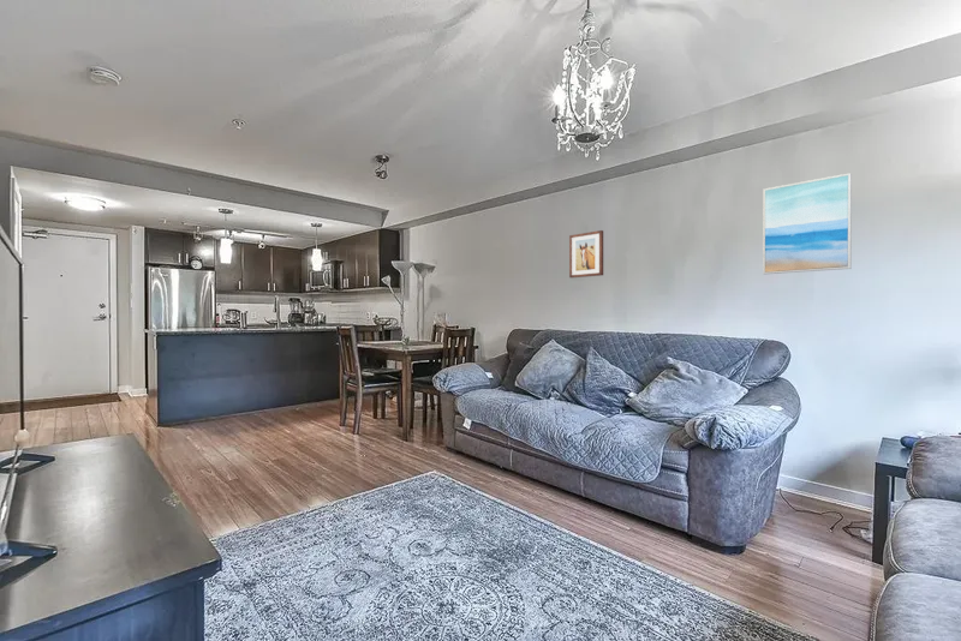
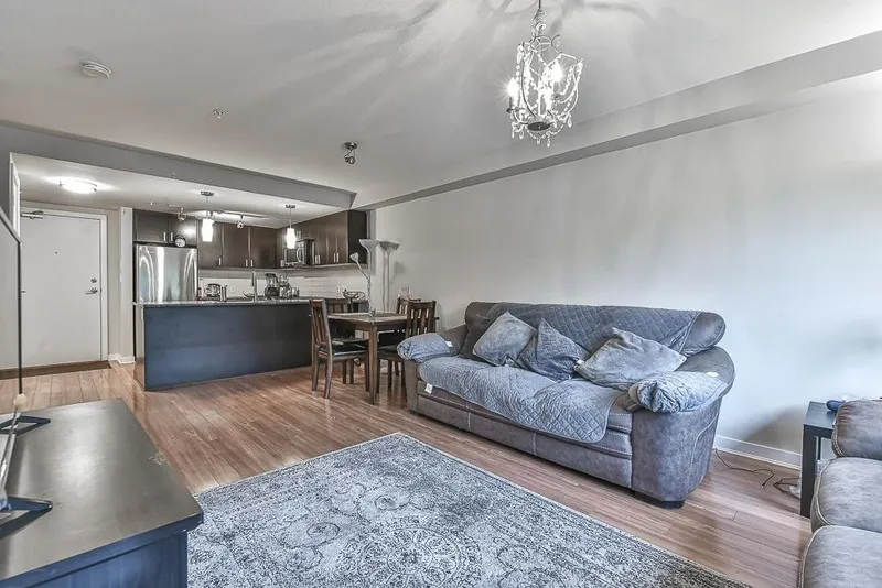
- wall art [762,172,853,275]
- wall art [568,229,604,278]
